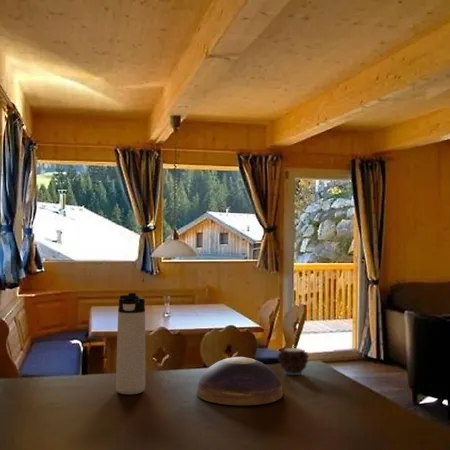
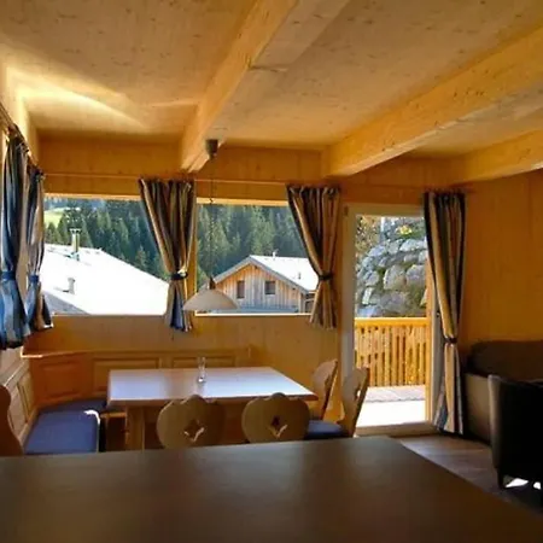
- candle [277,345,310,376]
- thermos bottle [115,292,146,395]
- decorative bowl [196,356,284,406]
